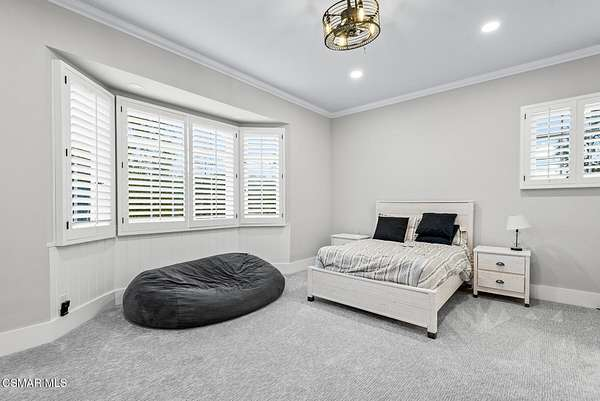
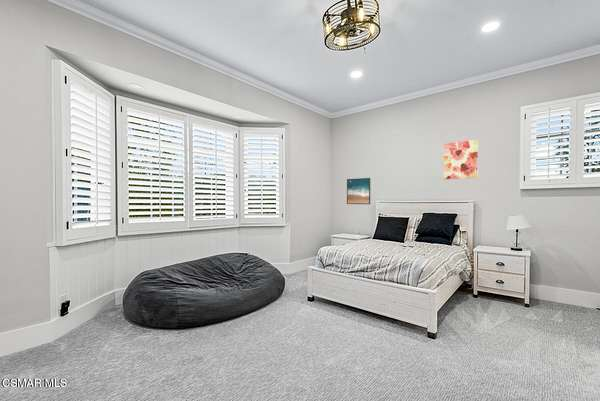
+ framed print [346,177,371,205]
+ wall art [443,139,479,180]
